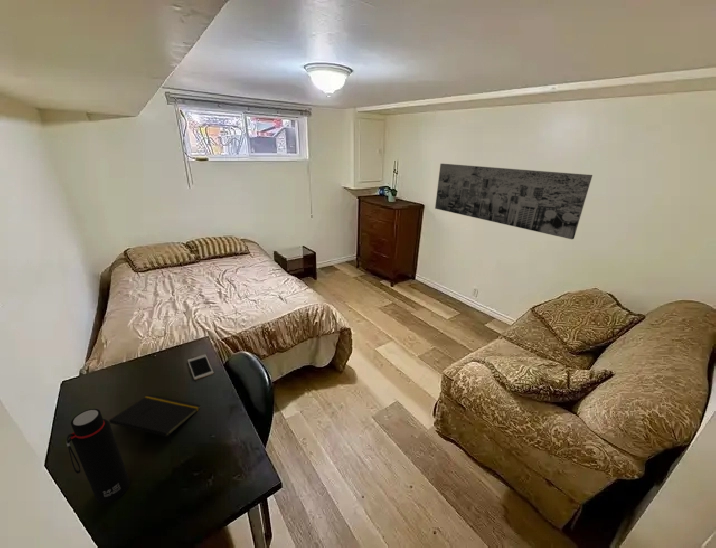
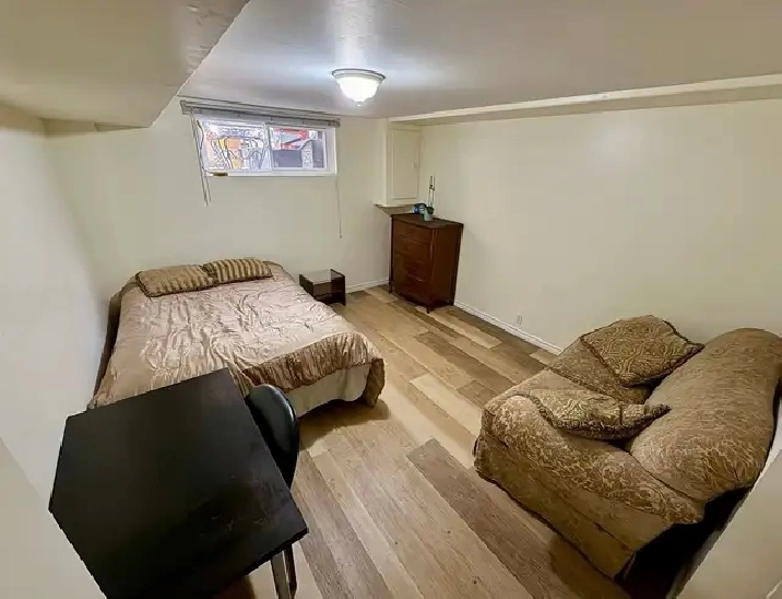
- water bottle [66,408,131,505]
- wall art [434,163,593,240]
- notepad [108,394,201,444]
- cell phone [187,353,214,381]
